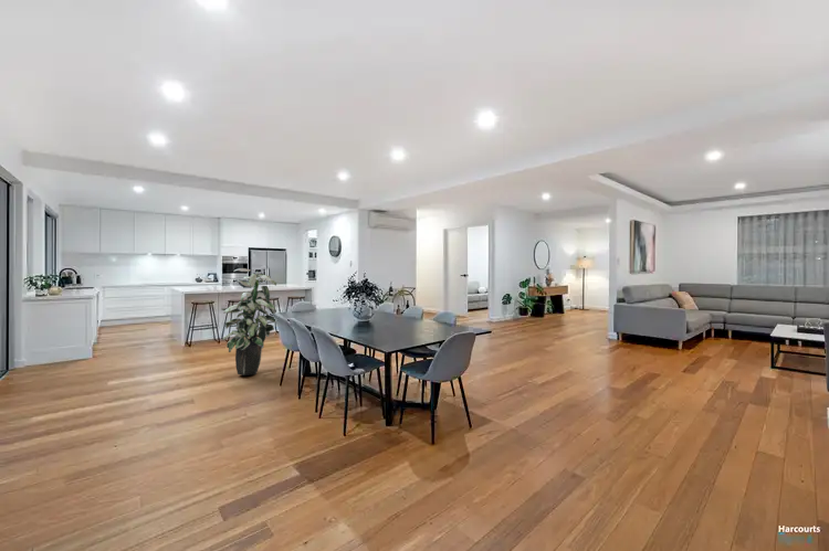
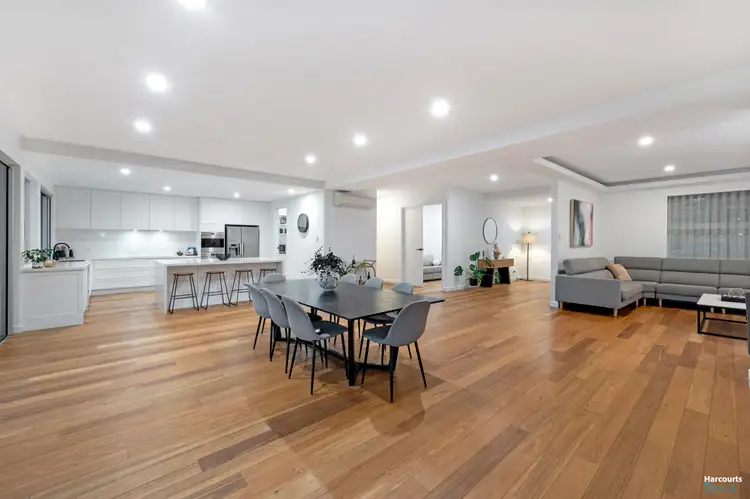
- indoor plant [221,267,277,377]
